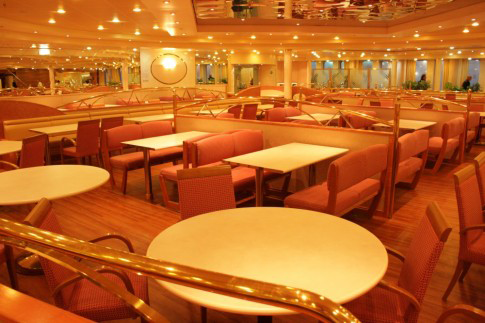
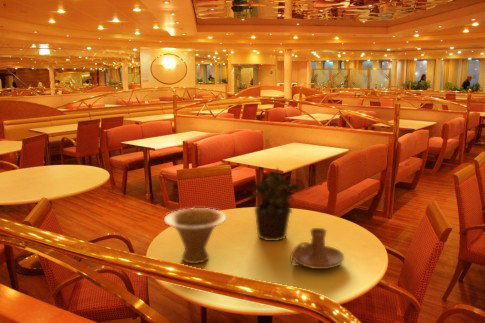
+ candle holder [289,227,345,270]
+ bowl [163,207,227,265]
+ potted plant [249,167,300,242]
